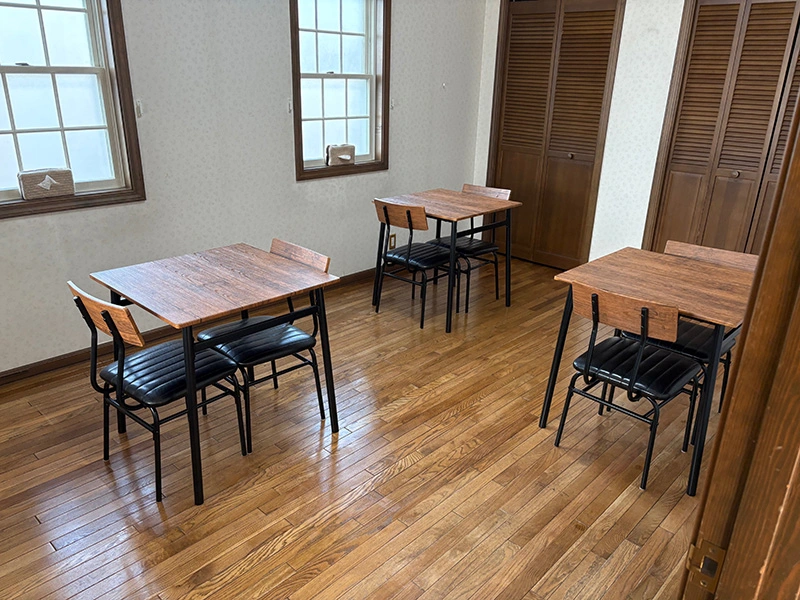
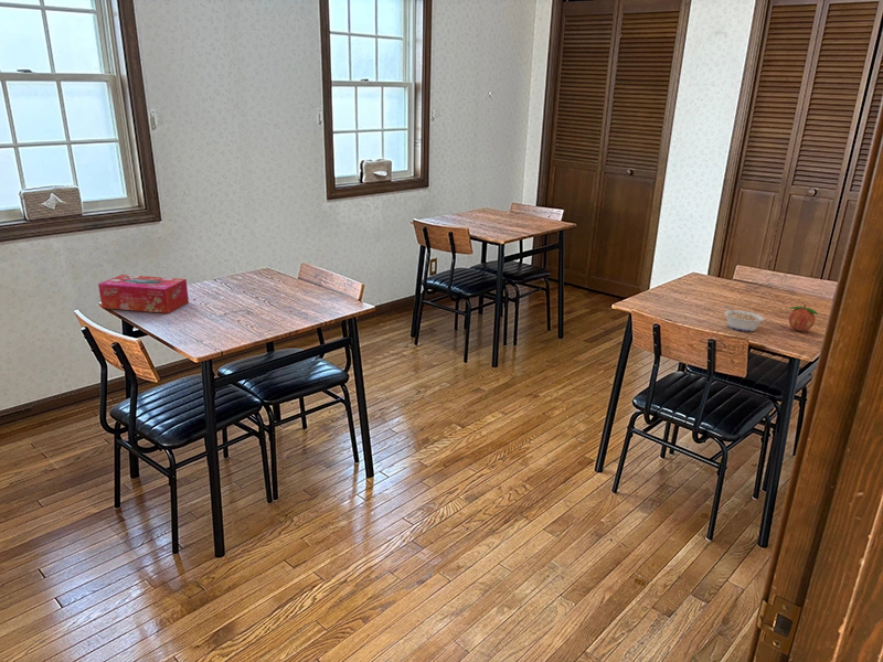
+ fruit [788,303,819,332]
+ legume [723,305,765,332]
+ tissue box [97,274,190,314]
